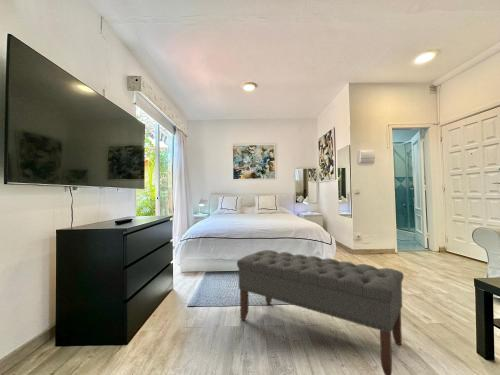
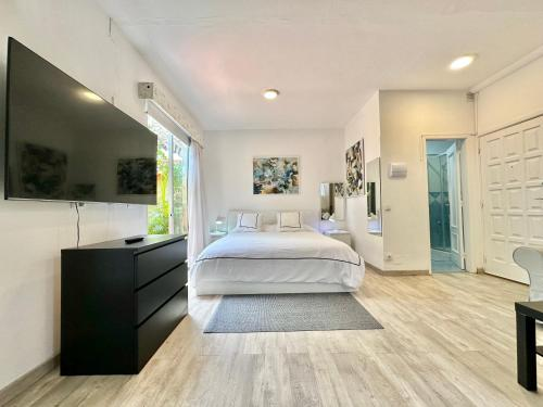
- bench [236,249,405,375]
